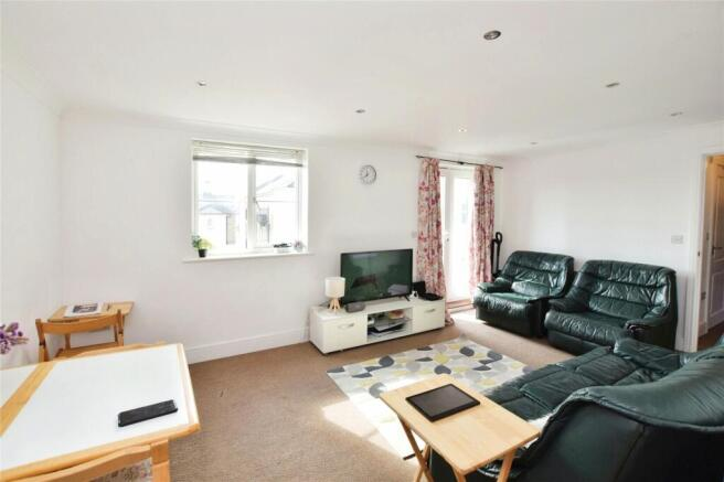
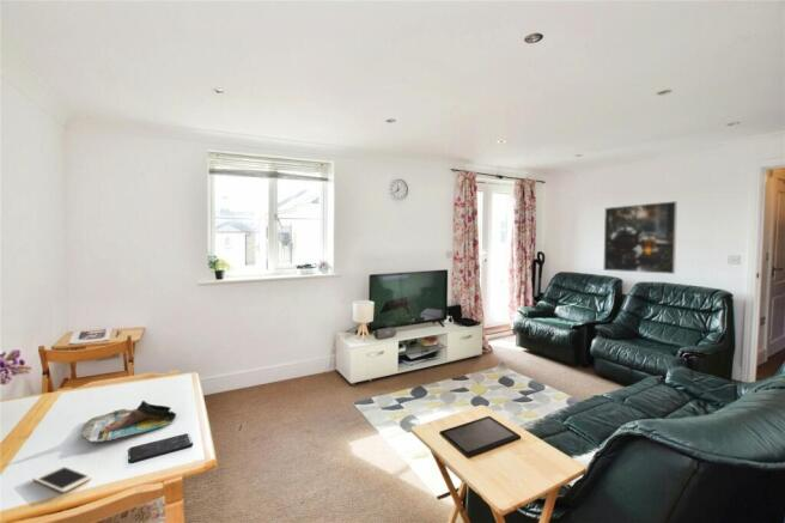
+ magazine [80,400,178,443]
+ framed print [602,200,678,275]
+ cell phone [32,464,93,493]
